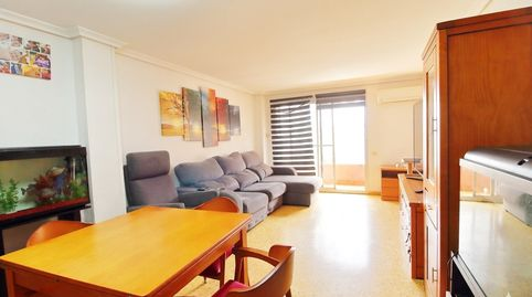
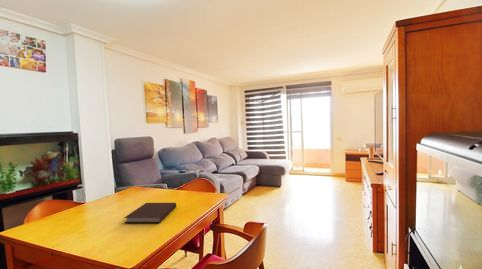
+ notebook [123,202,177,224]
